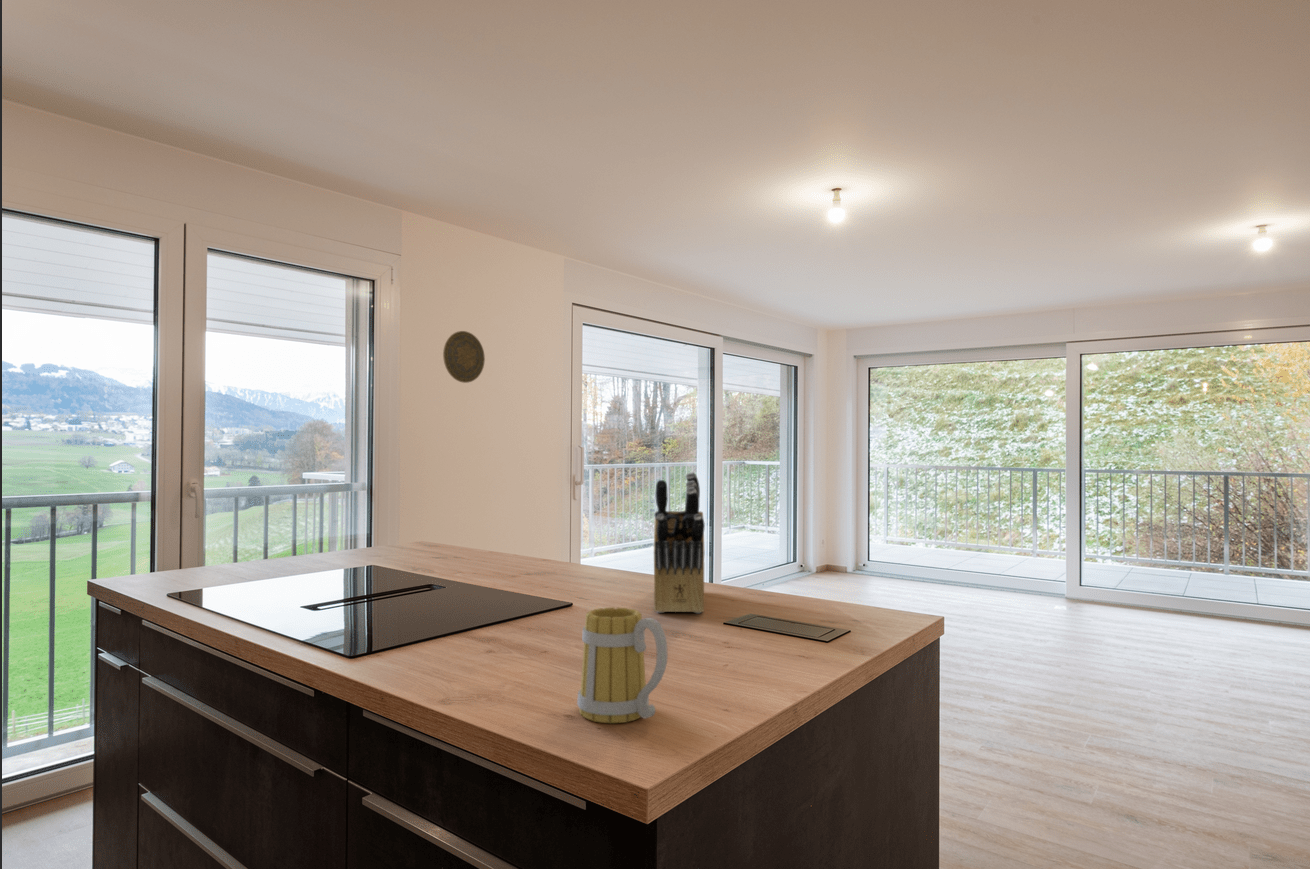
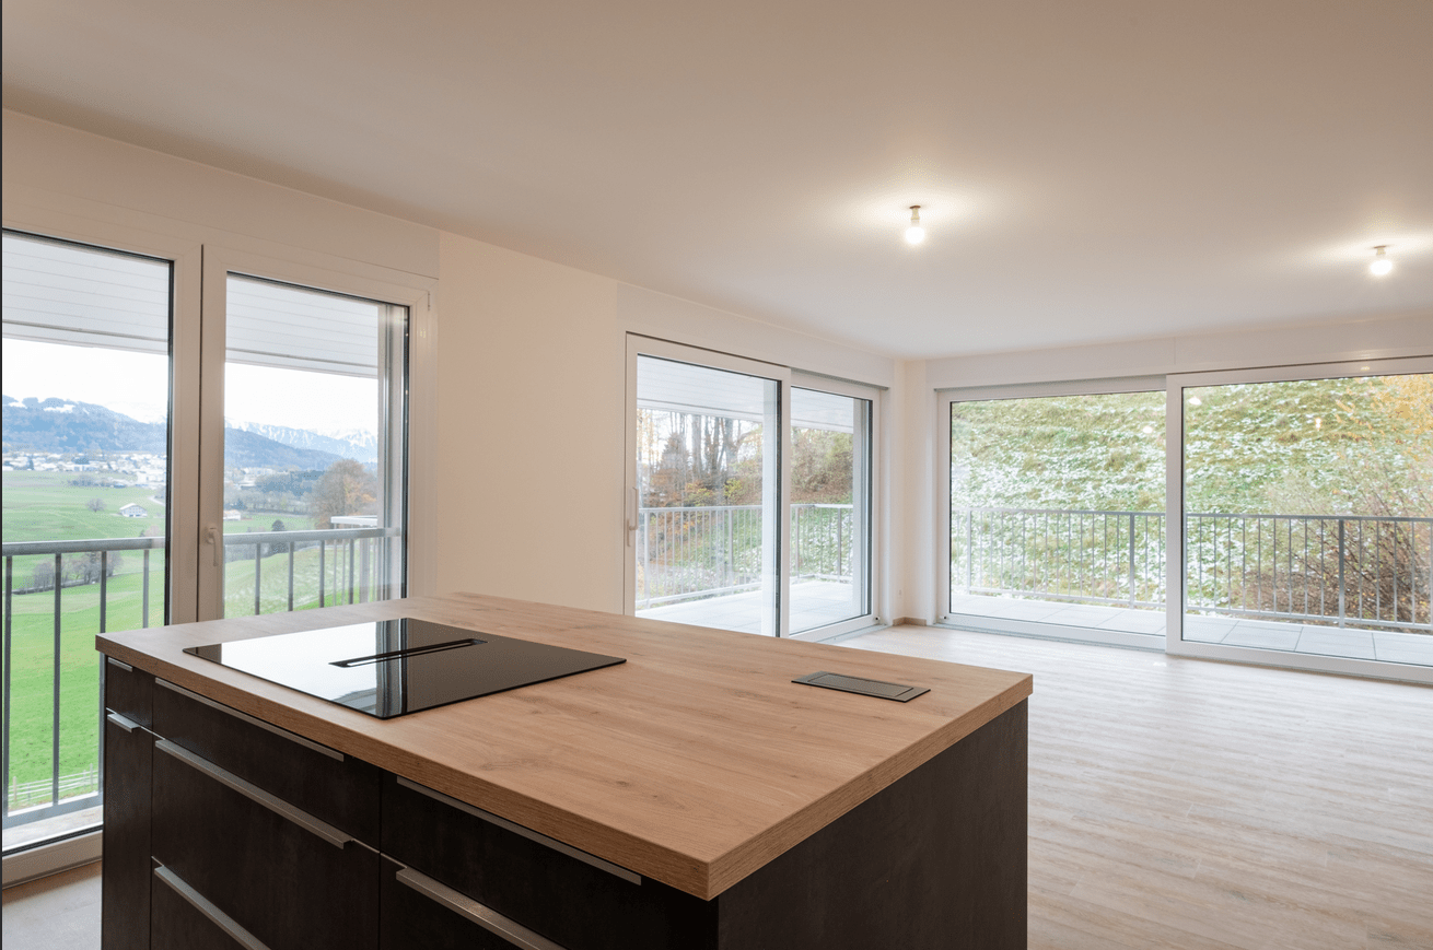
- mug [576,606,669,724]
- knife block [653,471,706,614]
- decorative plate [442,330,486,384]
